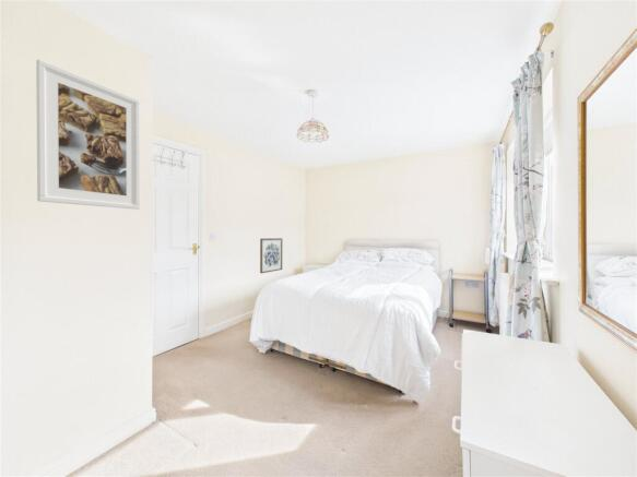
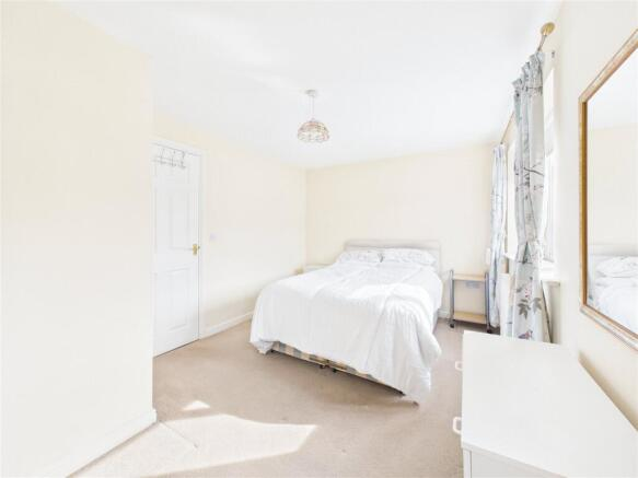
- wall art [259,237,283,274]
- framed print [35,58,141,211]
